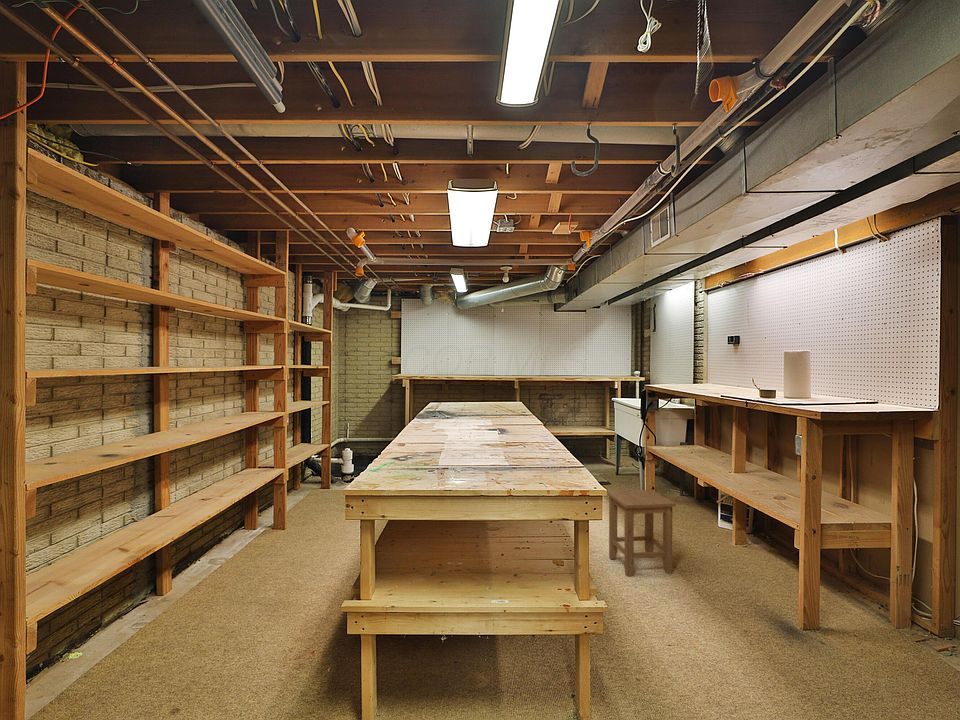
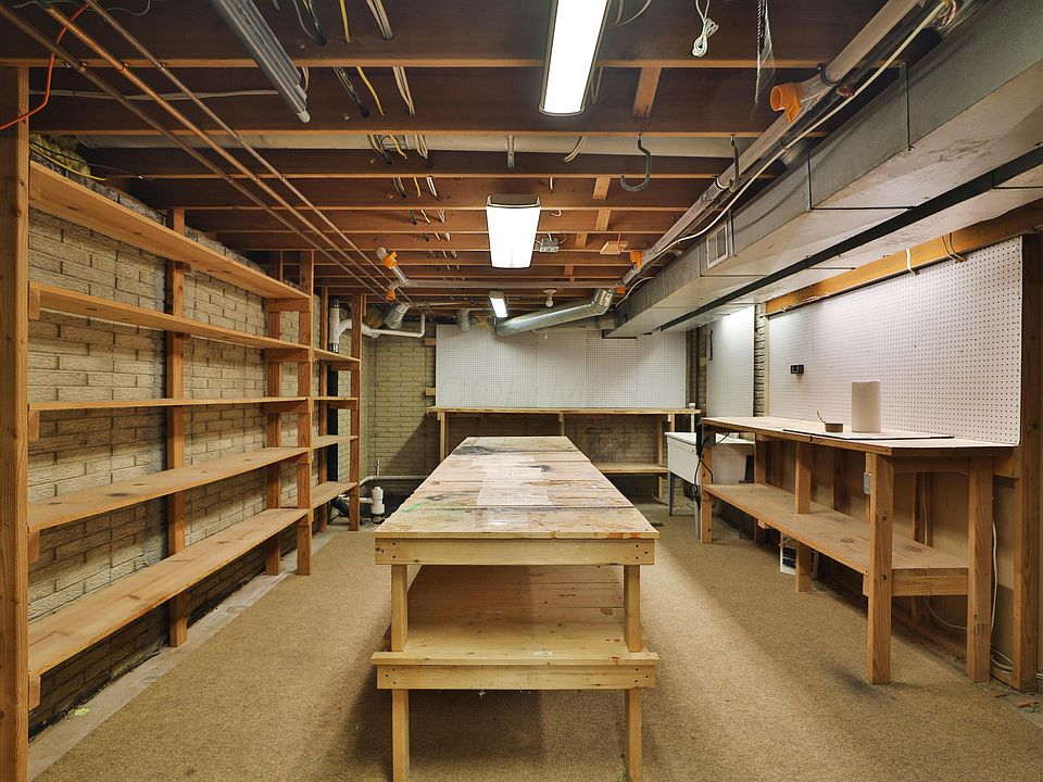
- stool [607,489,677,577]
